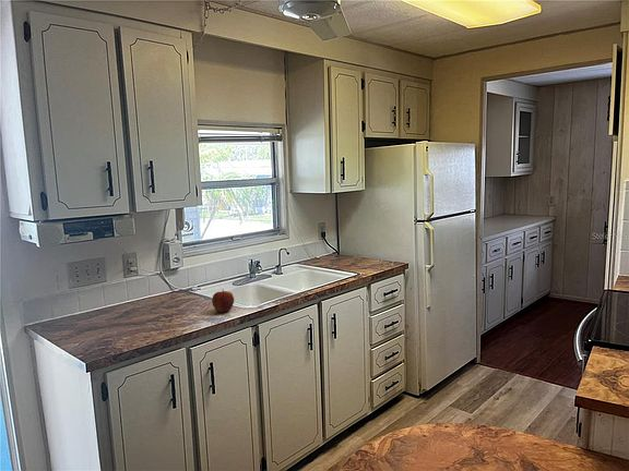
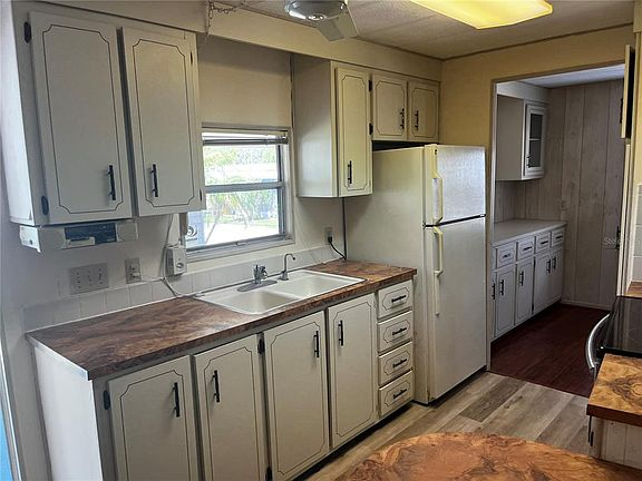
- apple [211,288,235,313]
